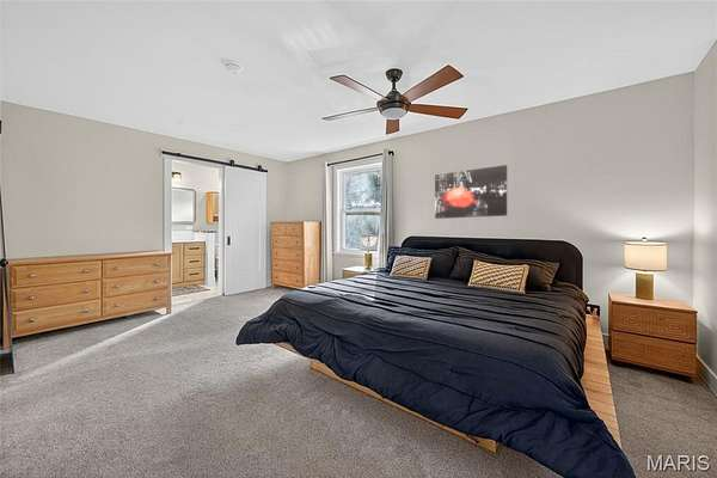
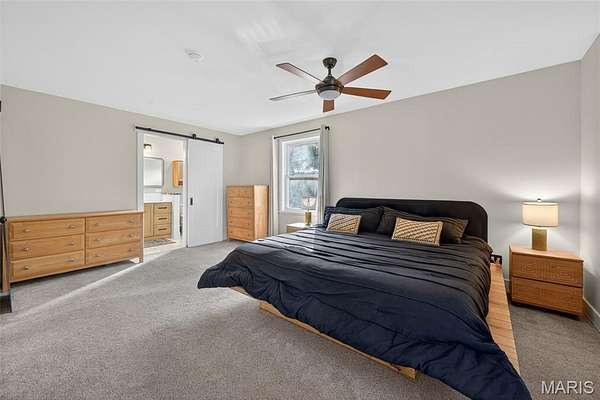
- wall art [434,164,508,220]
